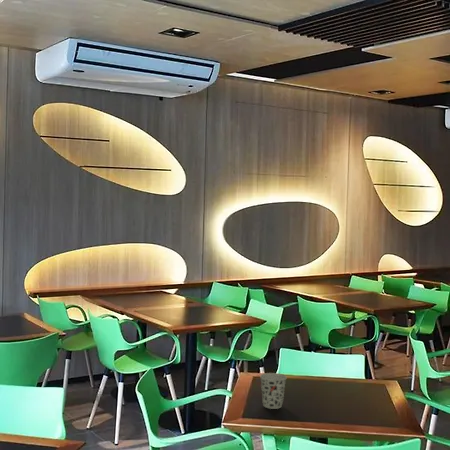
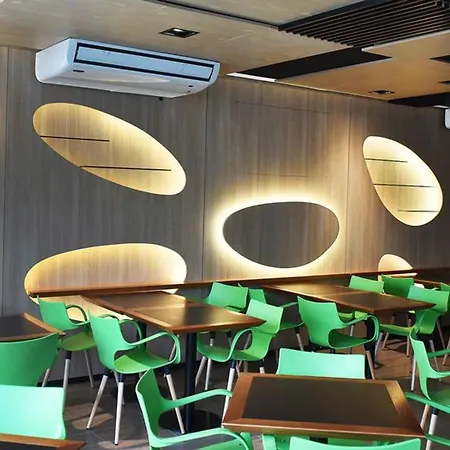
- cup [259,372,288,410]
